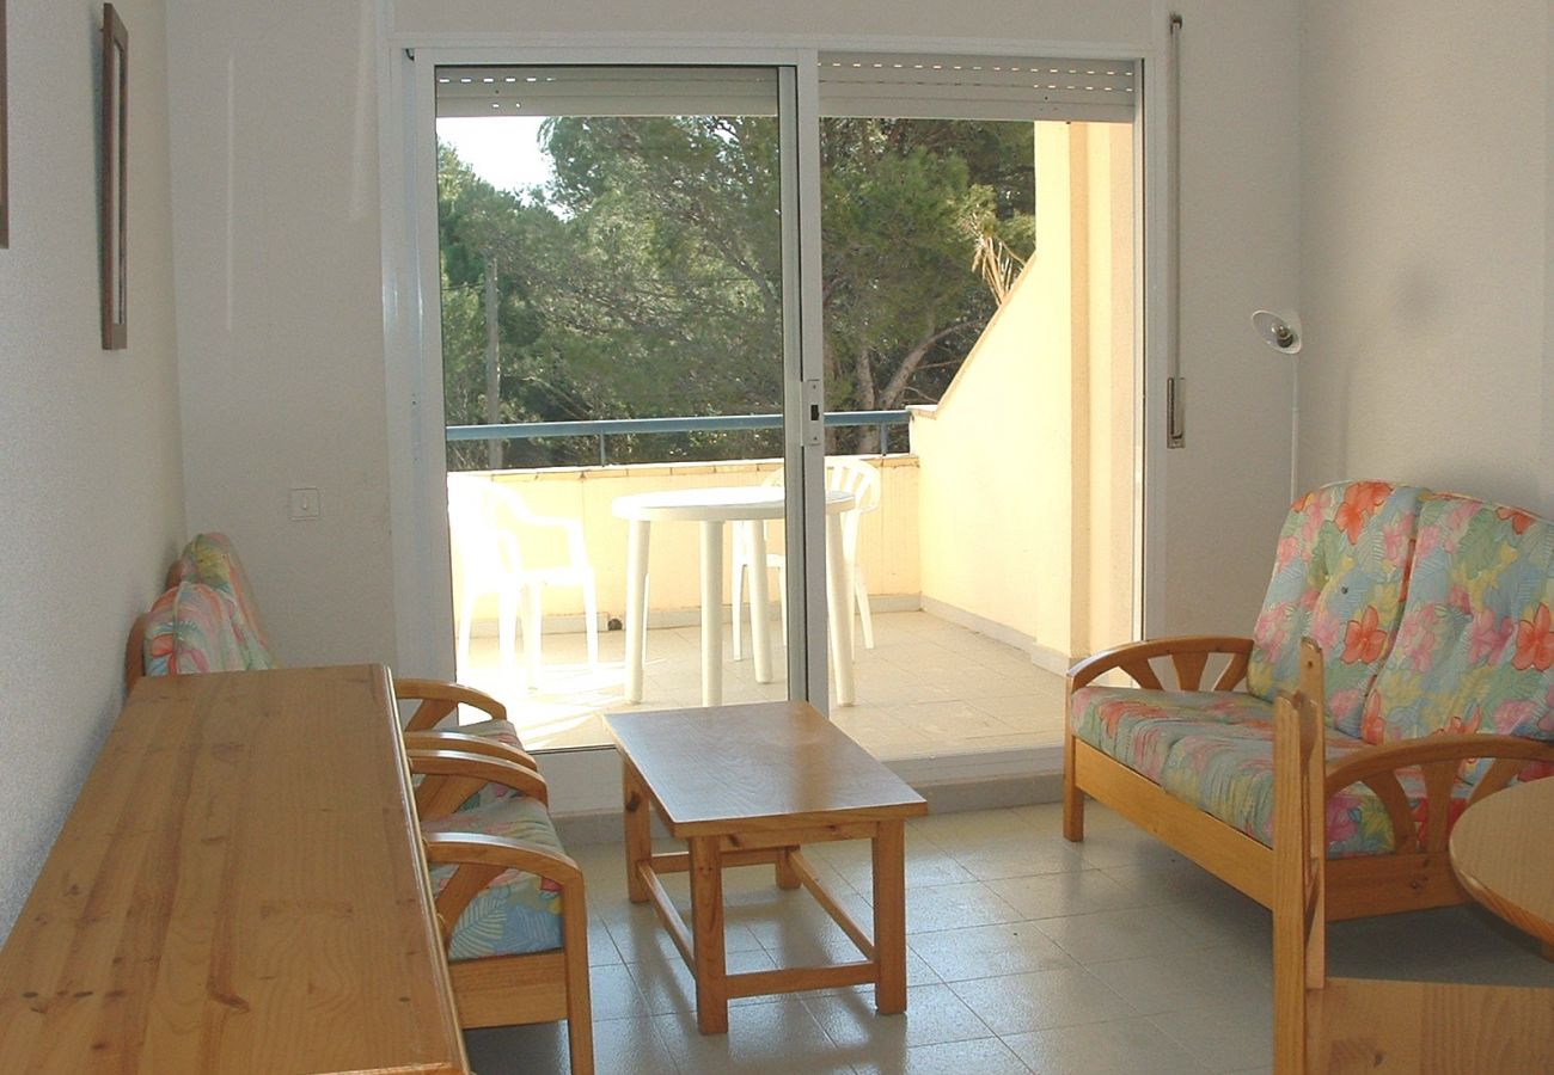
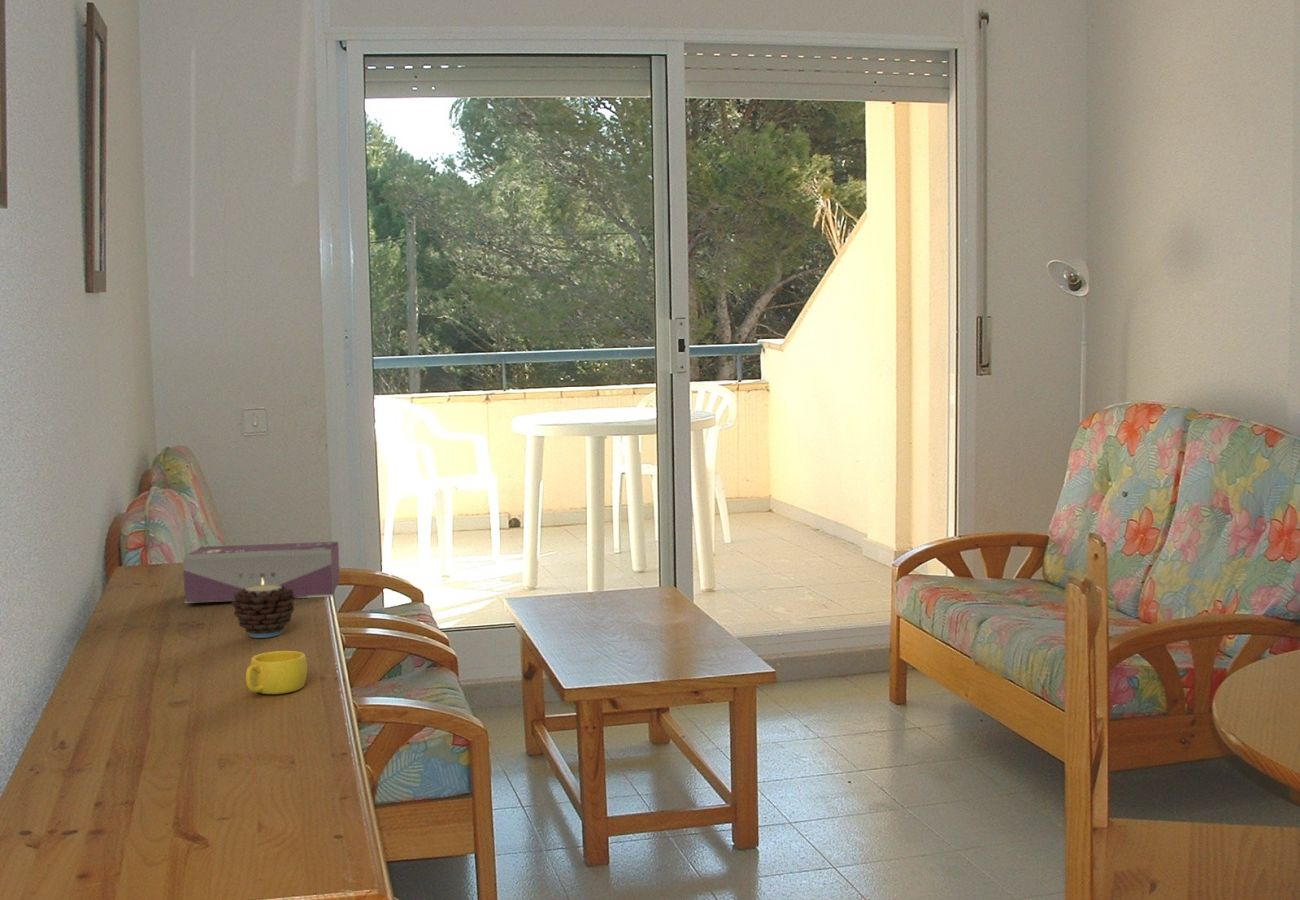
+ tissue box [182,541,341,604]
+ candle [231,578,296,639]
+ cup [245,650,308,695]
